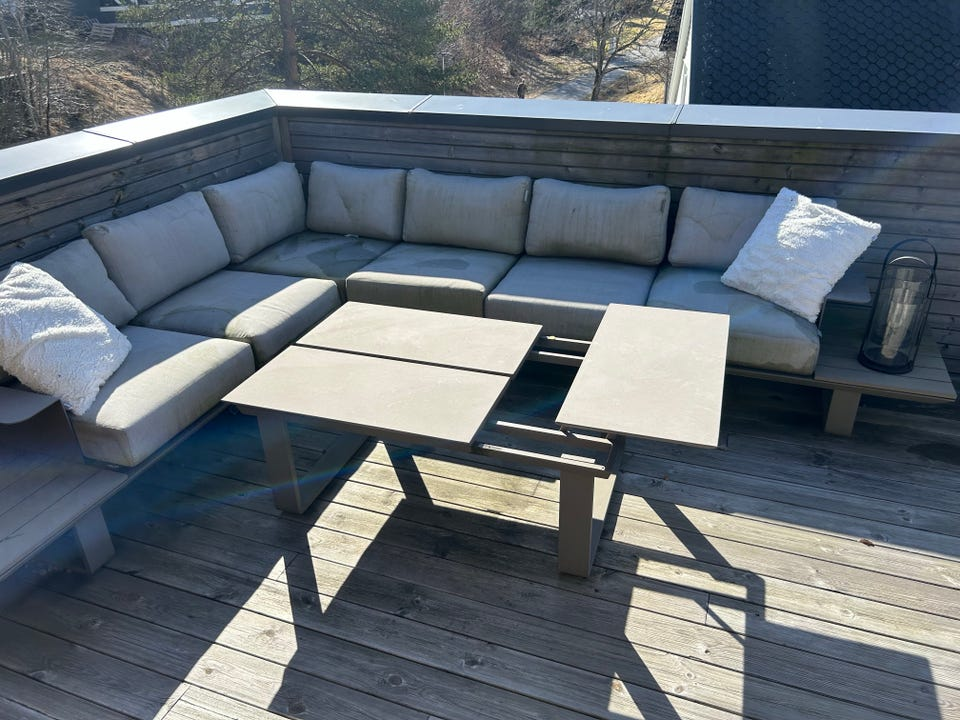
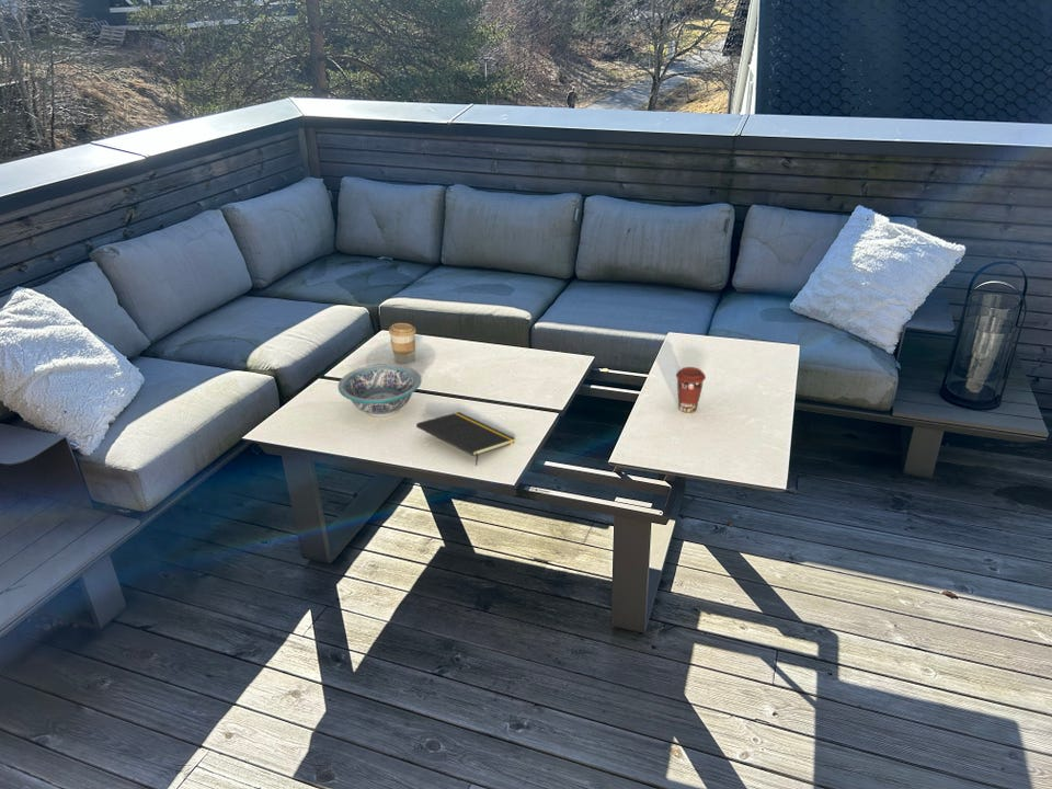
+ coffee cup [675,366,707,414]
+ notepad [415,411,516,467]
+ bowl [336,363,422,419]
+ coffee cup [388,322,418,365]
